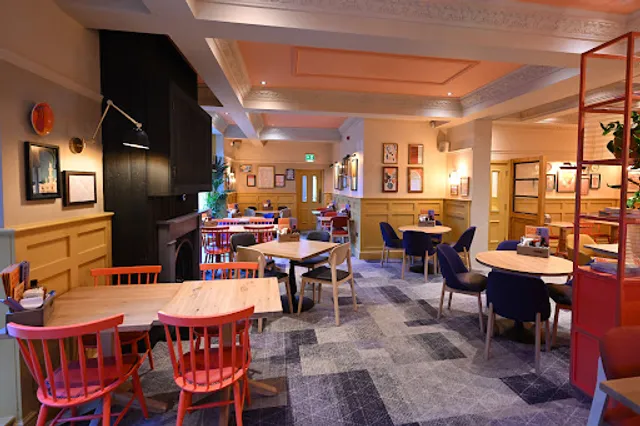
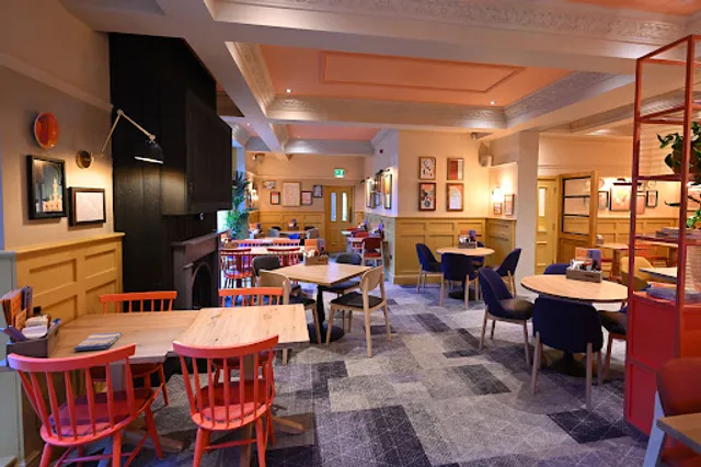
+ dish towel [72,331,123,351]
